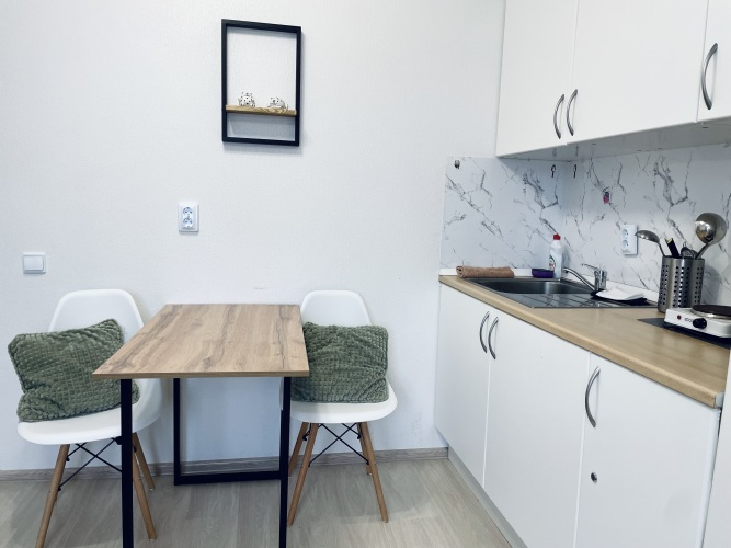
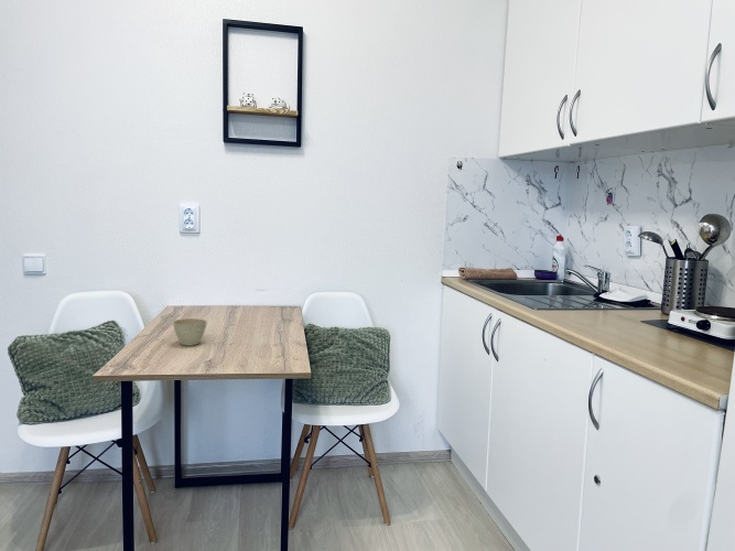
+ flower pot [172,317,208,347]
